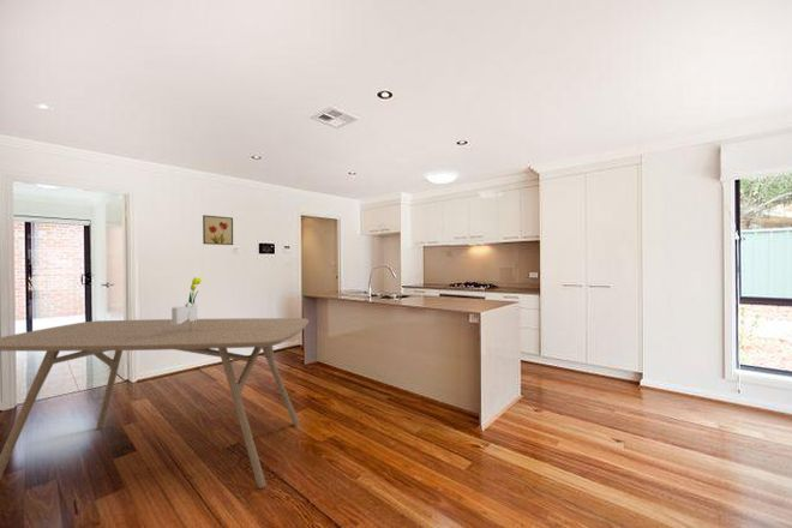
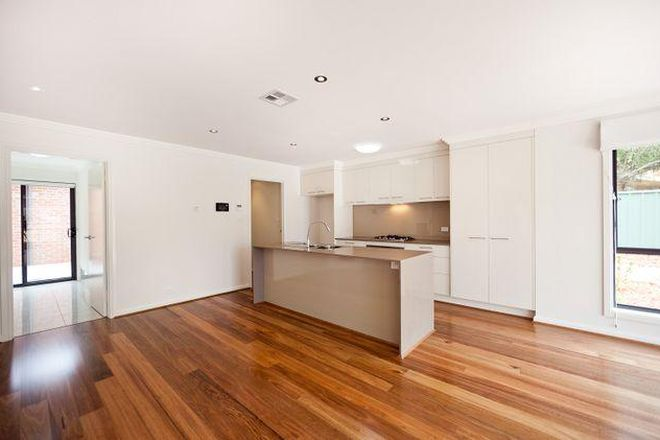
- dining table [0,317,310,490]
- bouquet [170,276,203,324]
- wall art [202,214,234,246]
